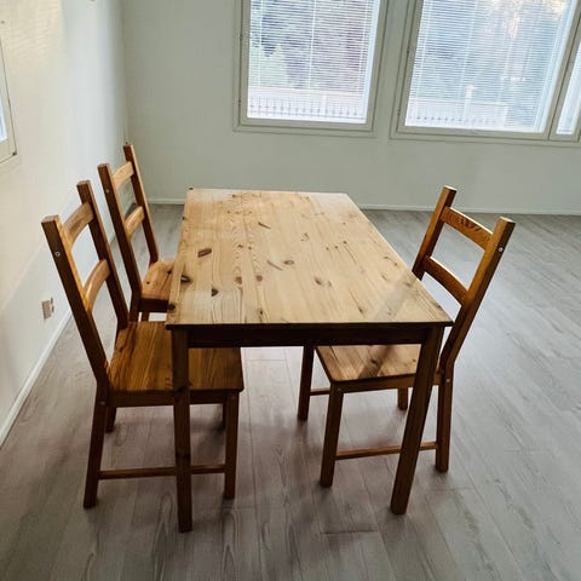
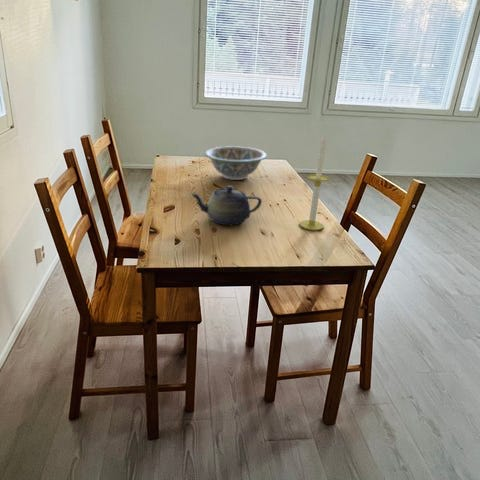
+ teapot [190,185,263,226]
+ decorative bowl [204,145,268,181]
+ candle [298,133,330,231]
